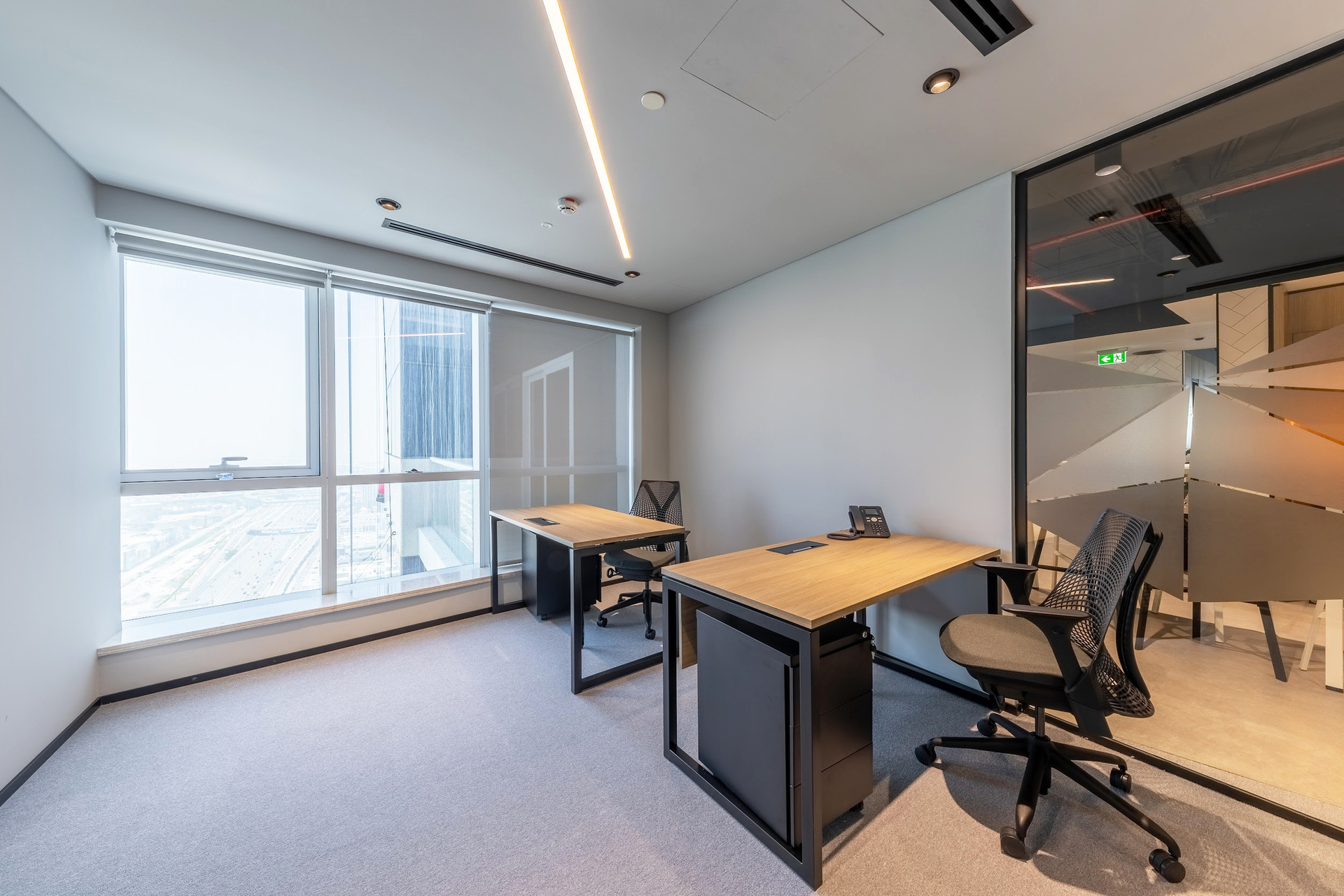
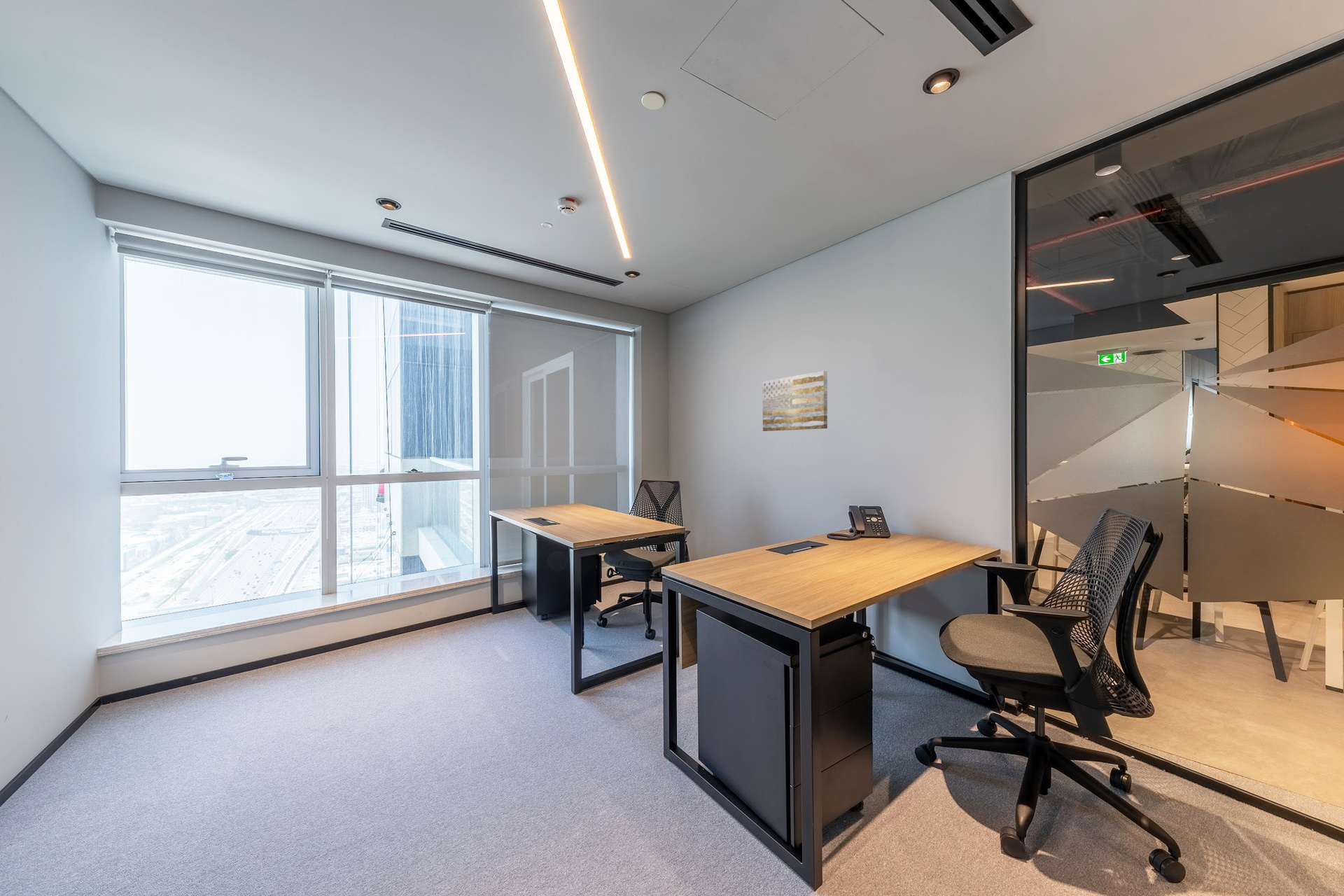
+ wall art [762,370,828,432]
